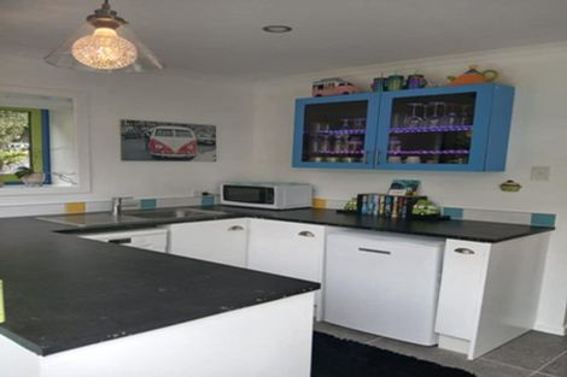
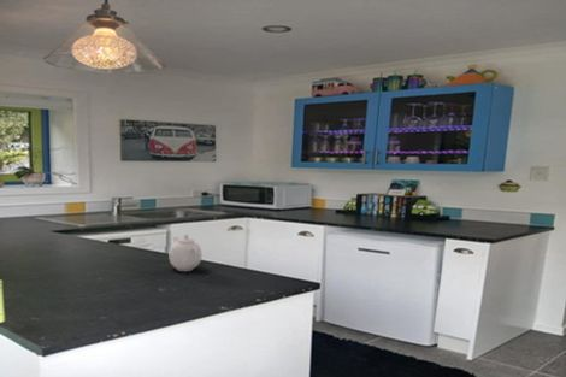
+ teapot [167,232,204,272]
